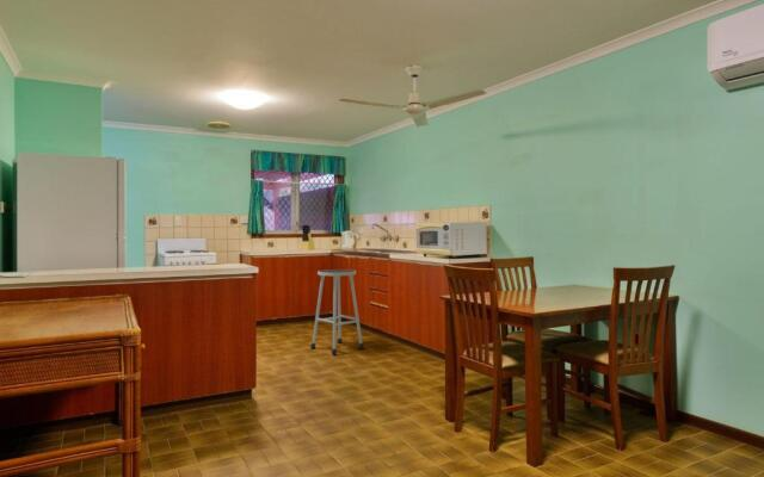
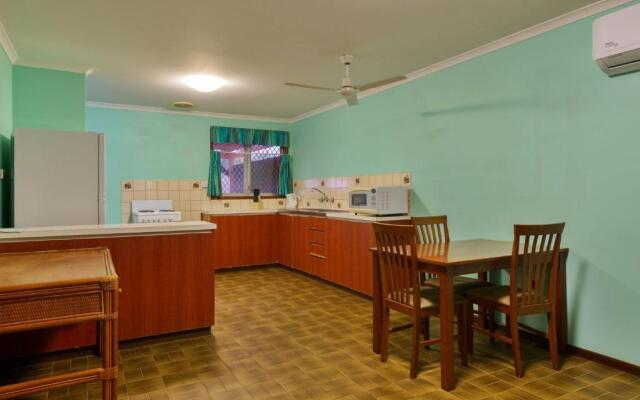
- stool [309,268,365,355]
